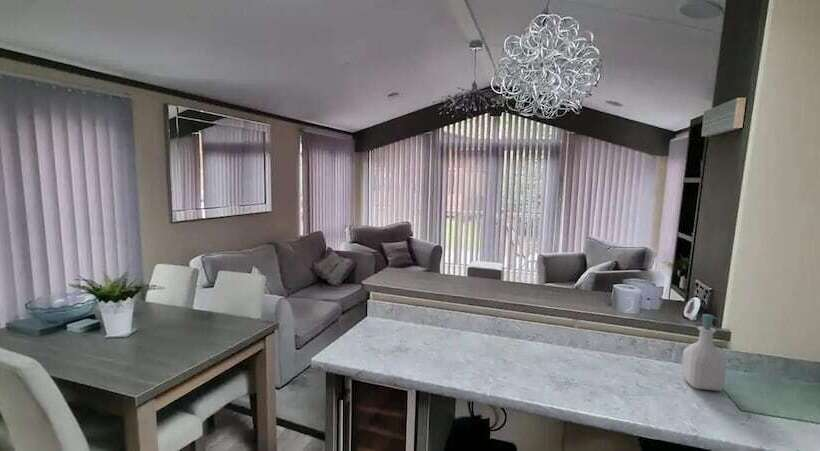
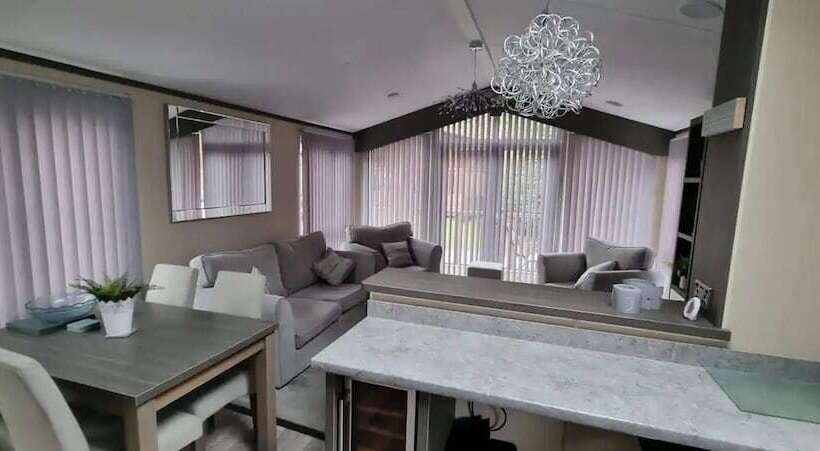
- soap bottle [680,313,727,392]
